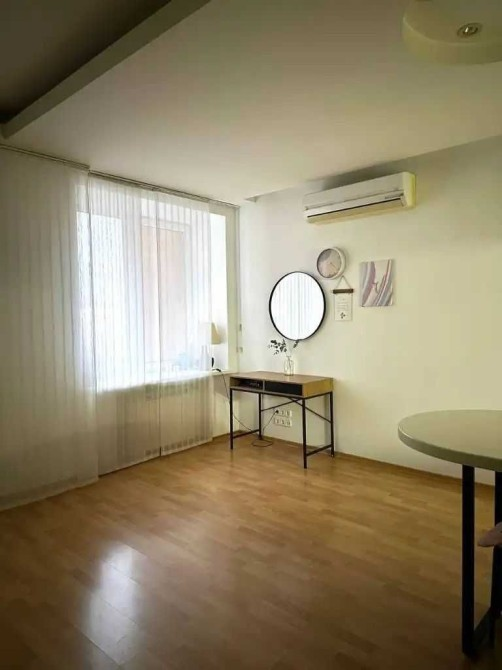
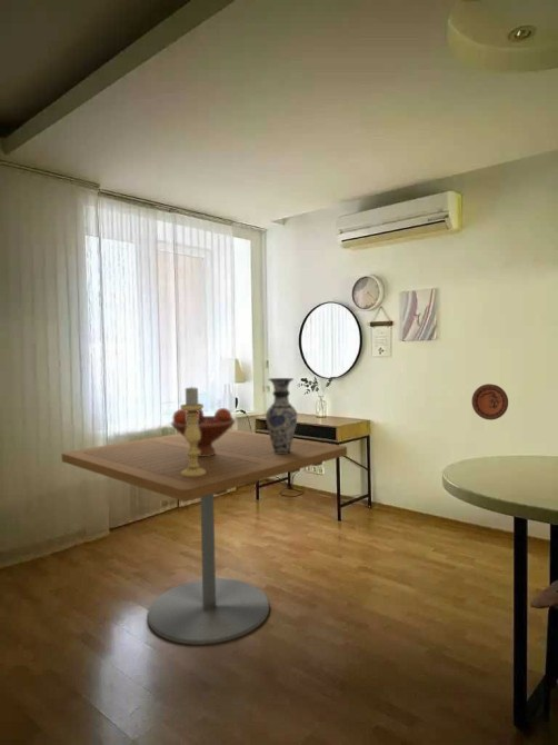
+ dining table [61,428,348,646]
+ fruit bowl [169,407,237,456]
+ vase [265,377,299,454]
+ candle holder [179,385,206,477]
+ decorative plate [471,383,509,421]
